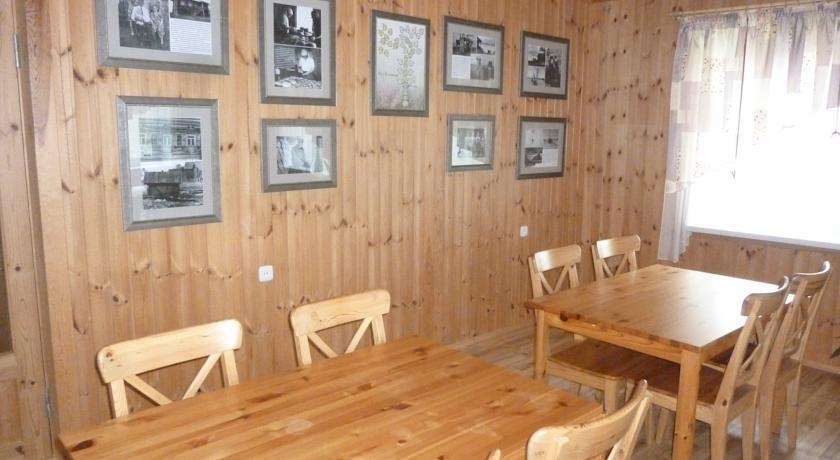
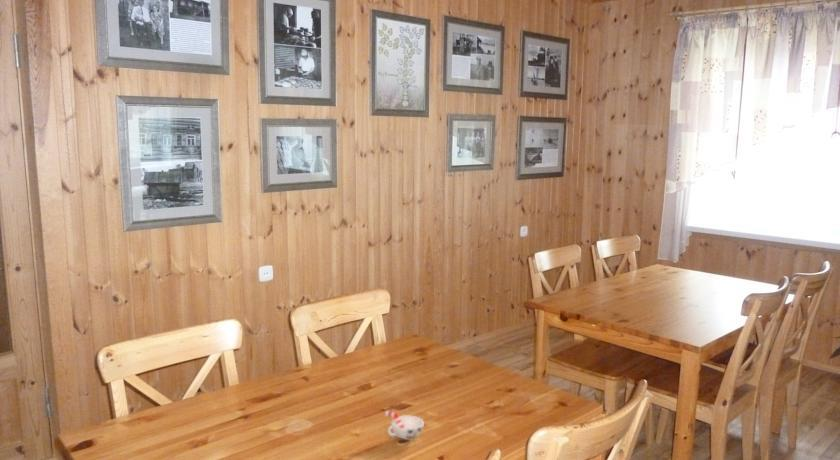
+ cup [384,410,425,441]
